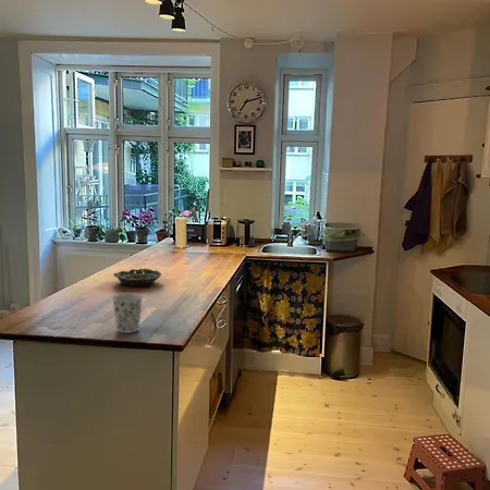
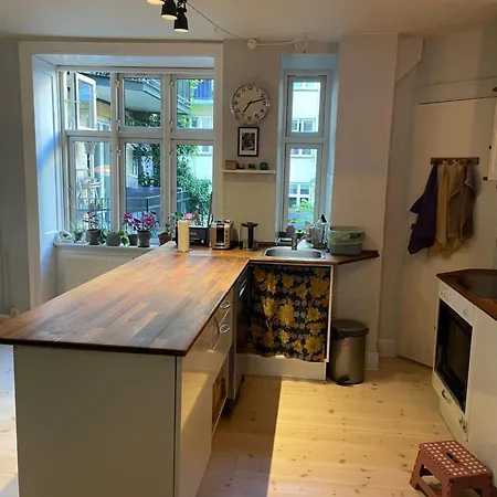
- cup [111,293,144,334]
- bowl [113,268,162,287]
